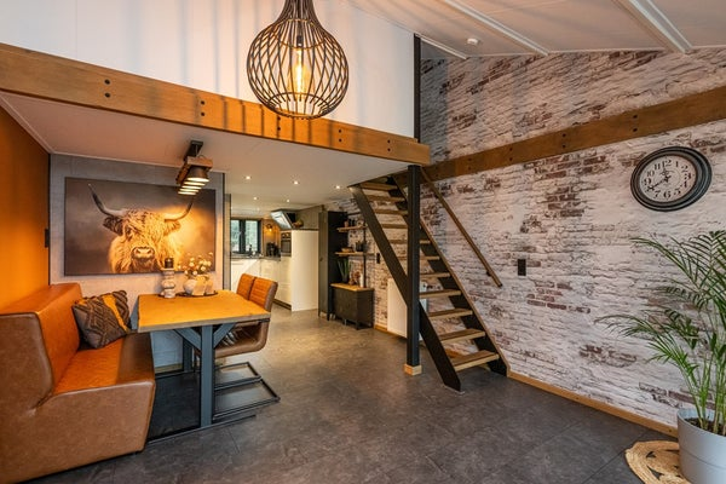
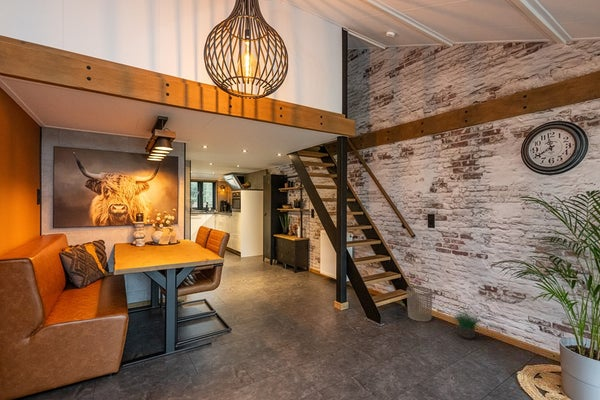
+ potted plant [450,306,486,340]
+ waste bin [406,285,434,323]
